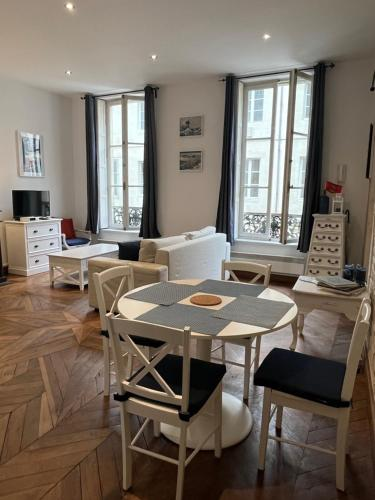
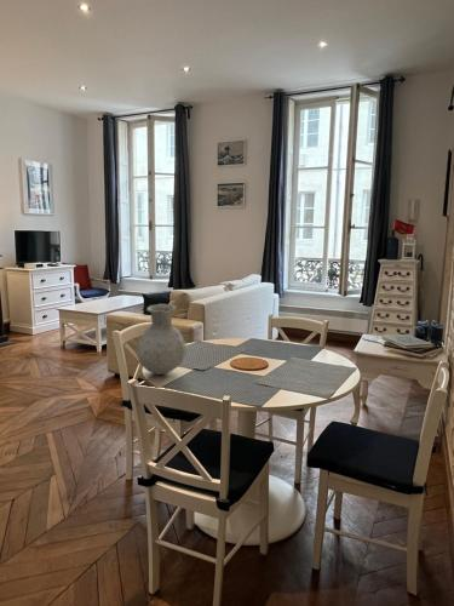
+ vase [136,303,188,376]
